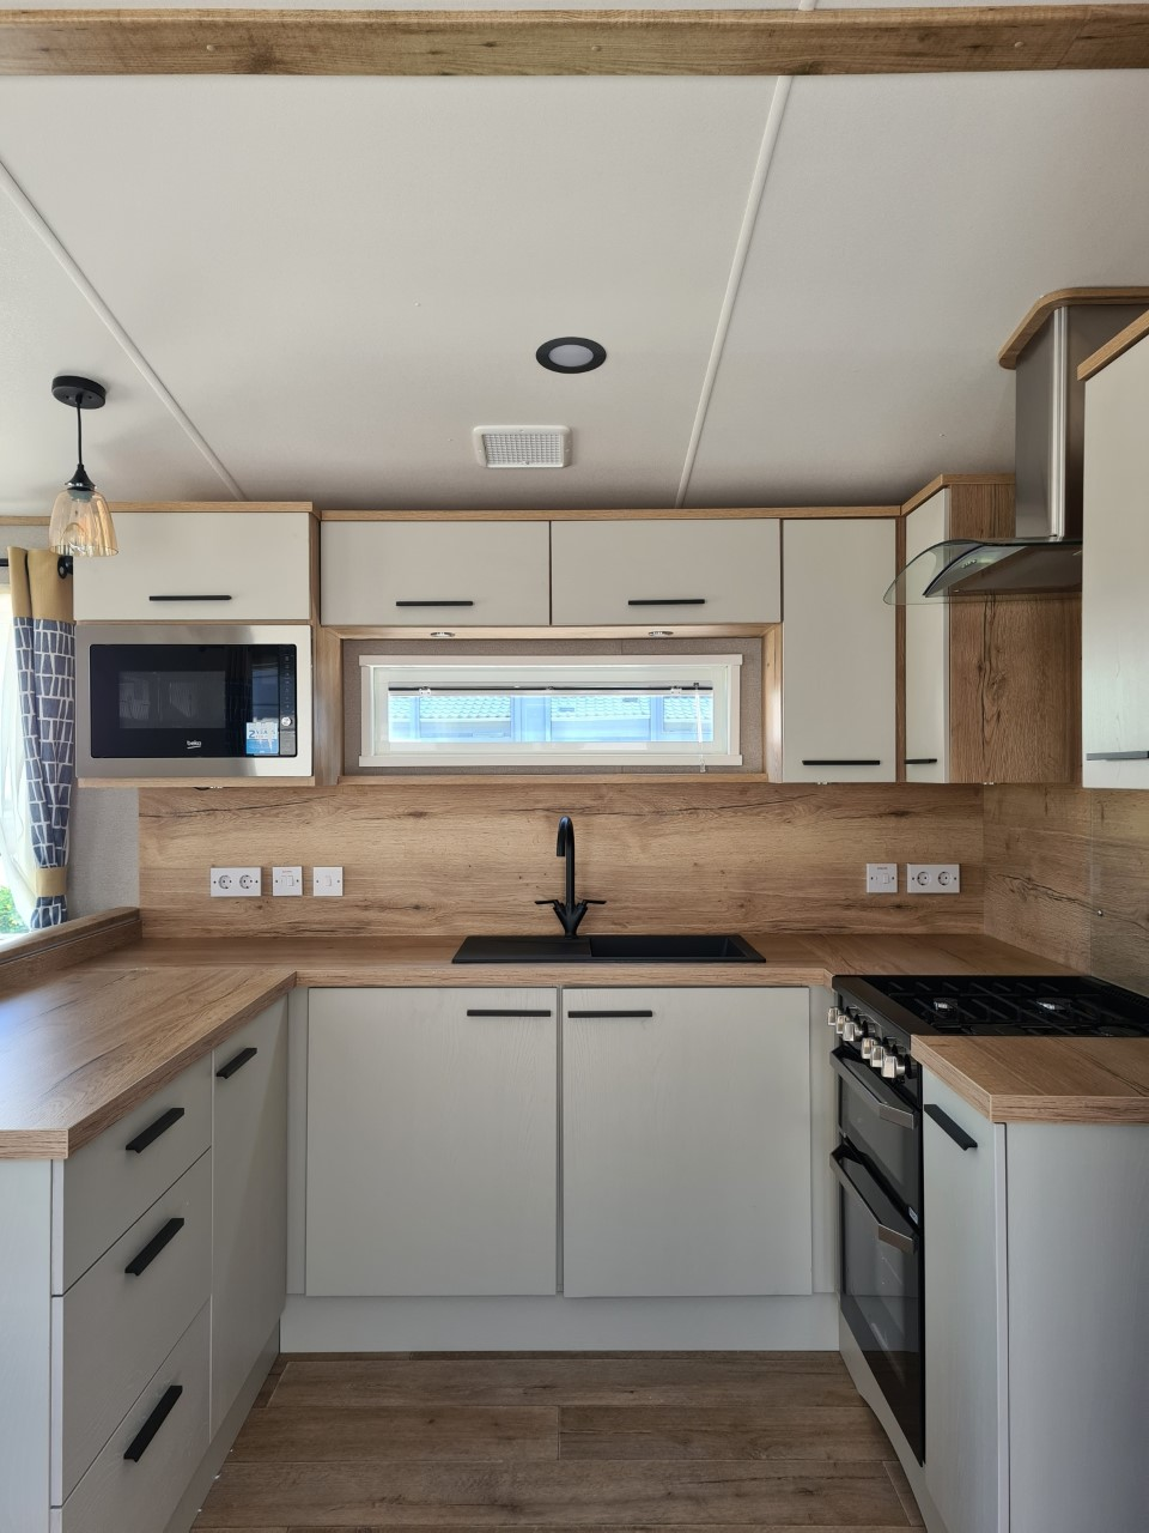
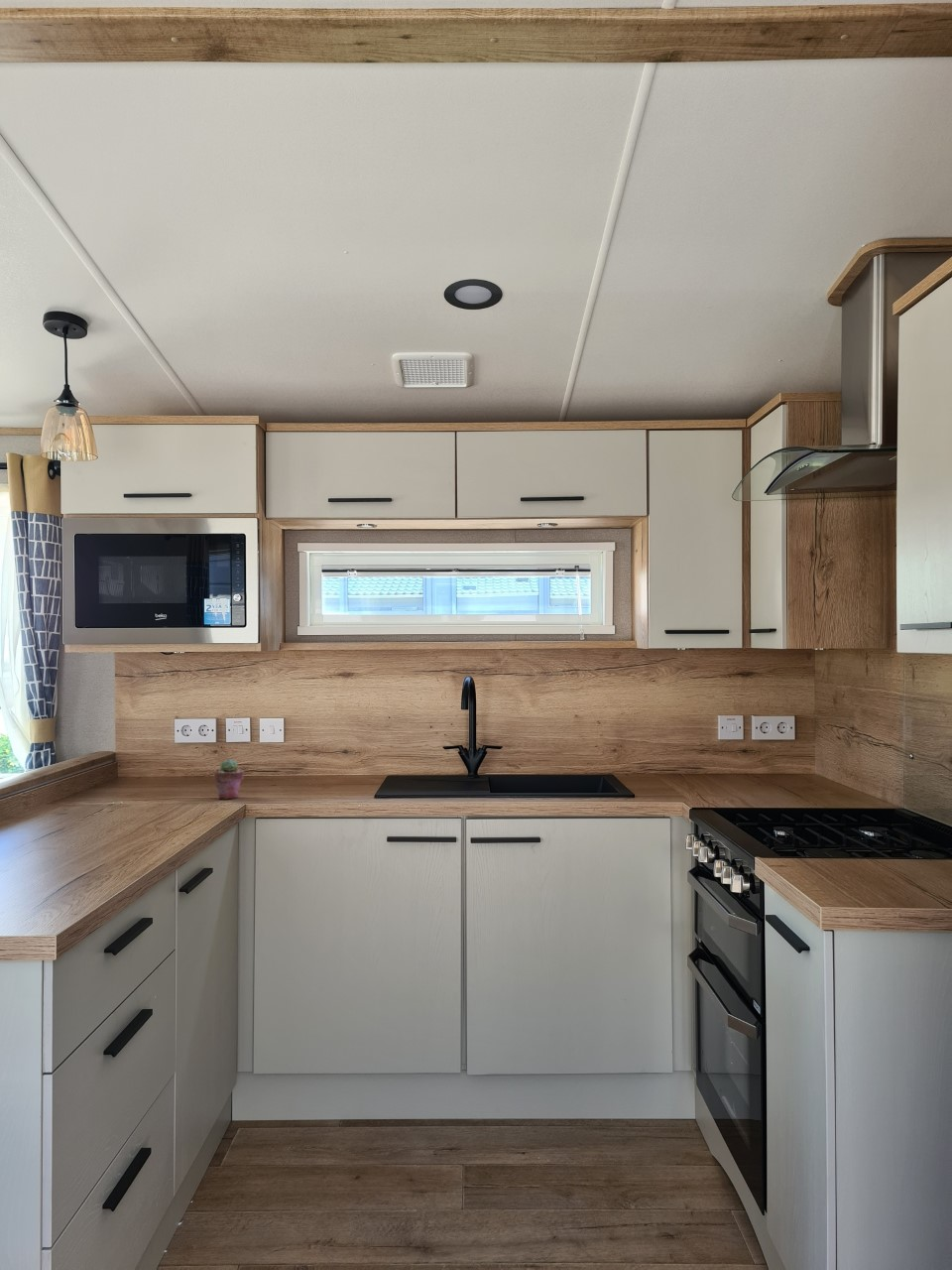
+ potted succulent [213,758,245,800]
